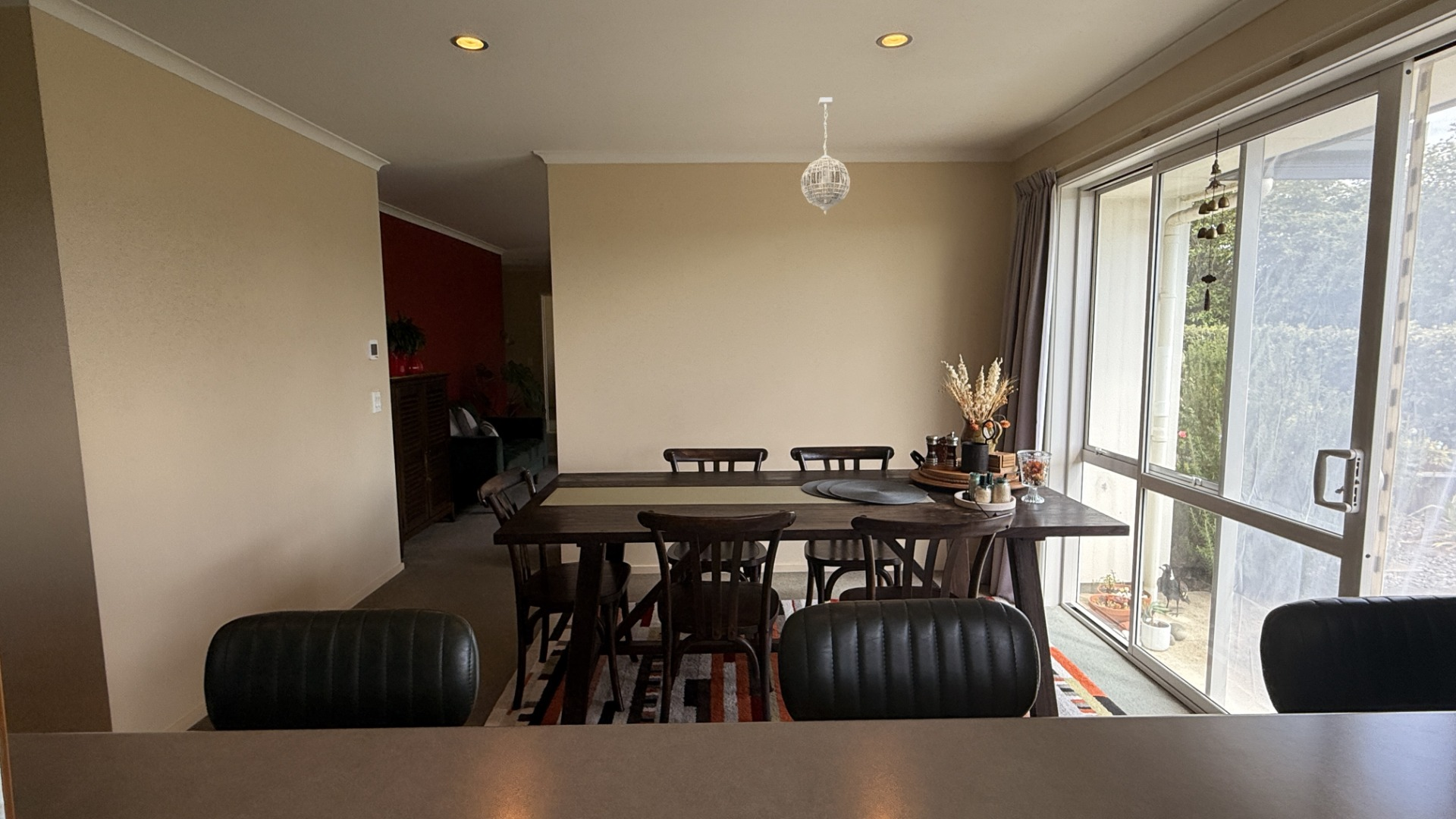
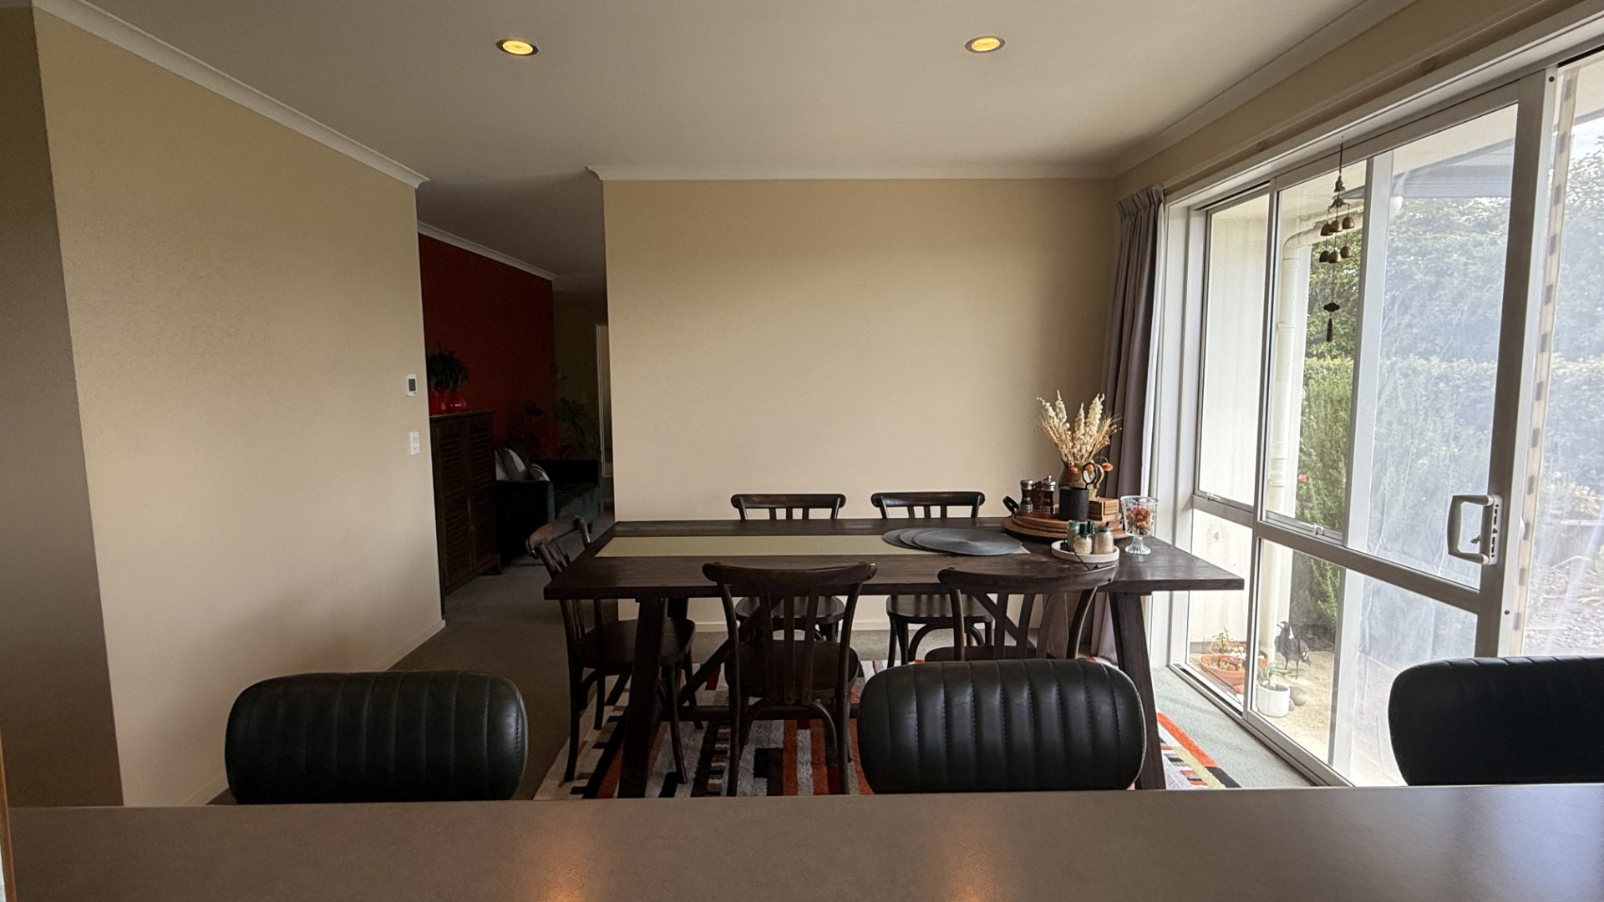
- pendant light [800,96,851,216]
